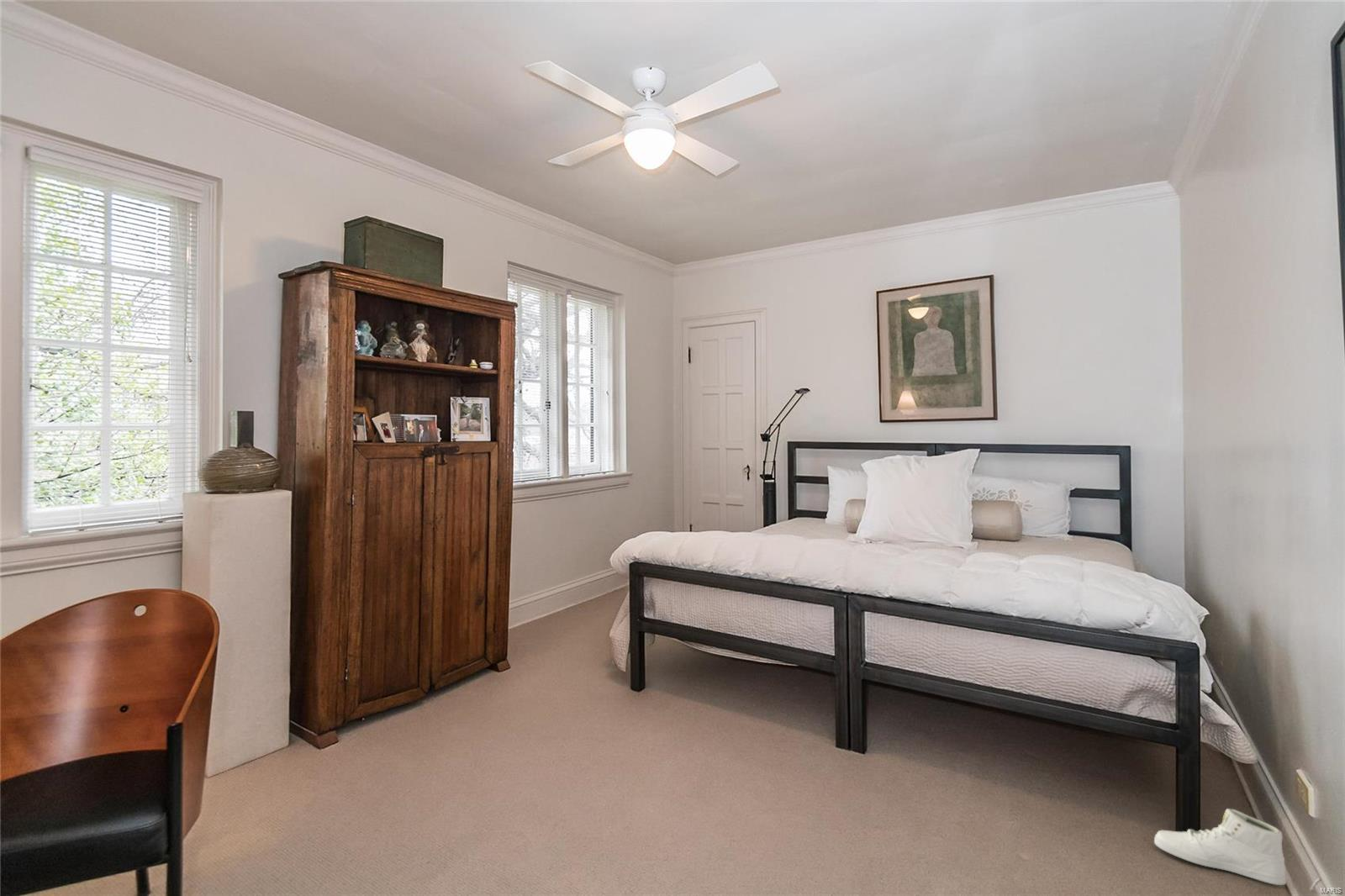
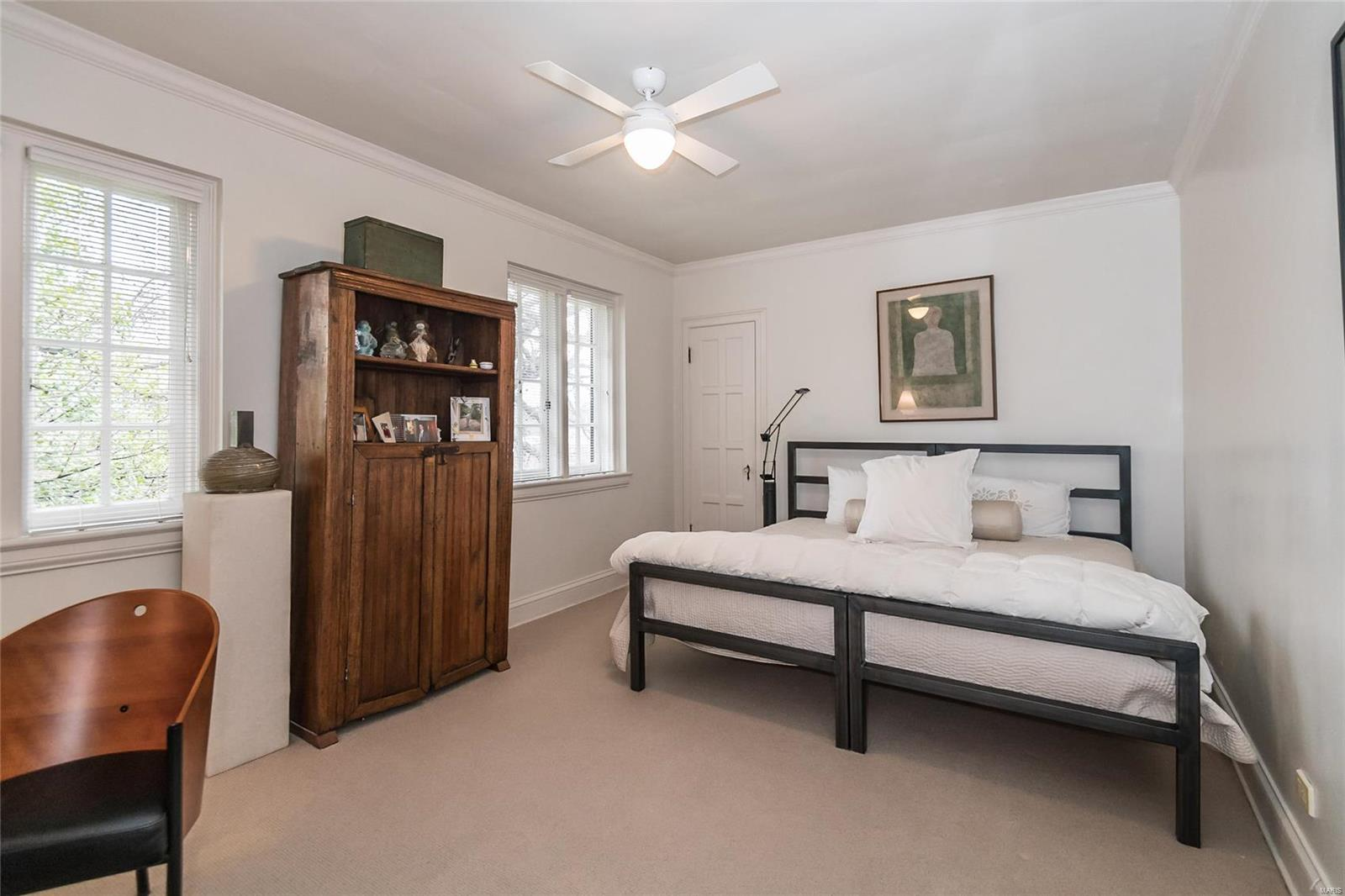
- sneaker [1153,808,1287,886]
